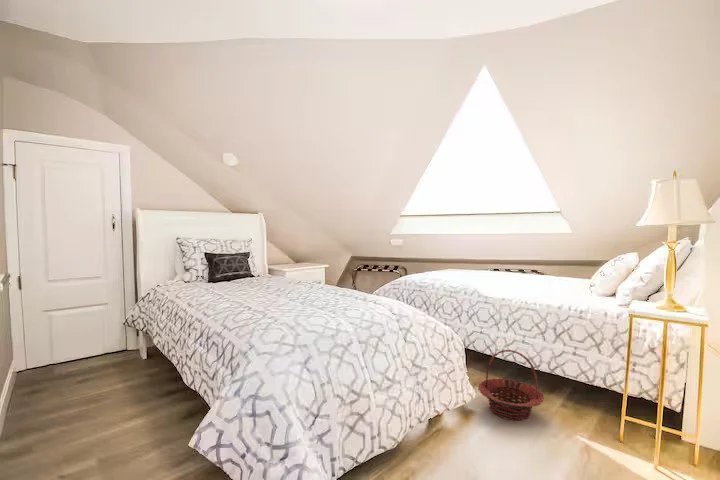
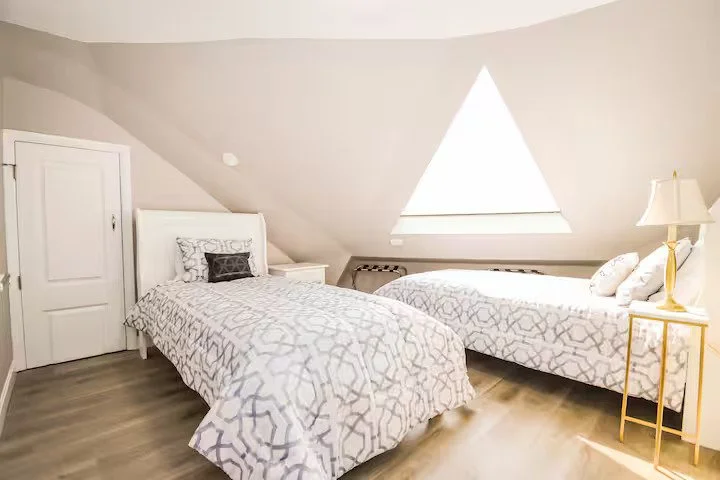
- basket [477,349,546,422]
